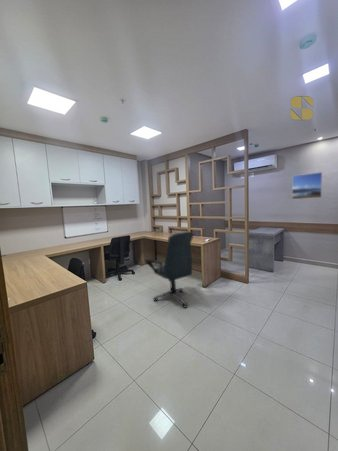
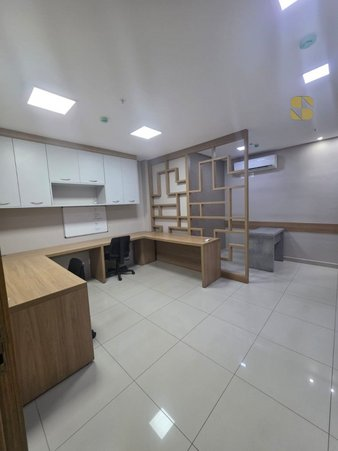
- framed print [291,171,323,200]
- office chair [144,231,195,309]
